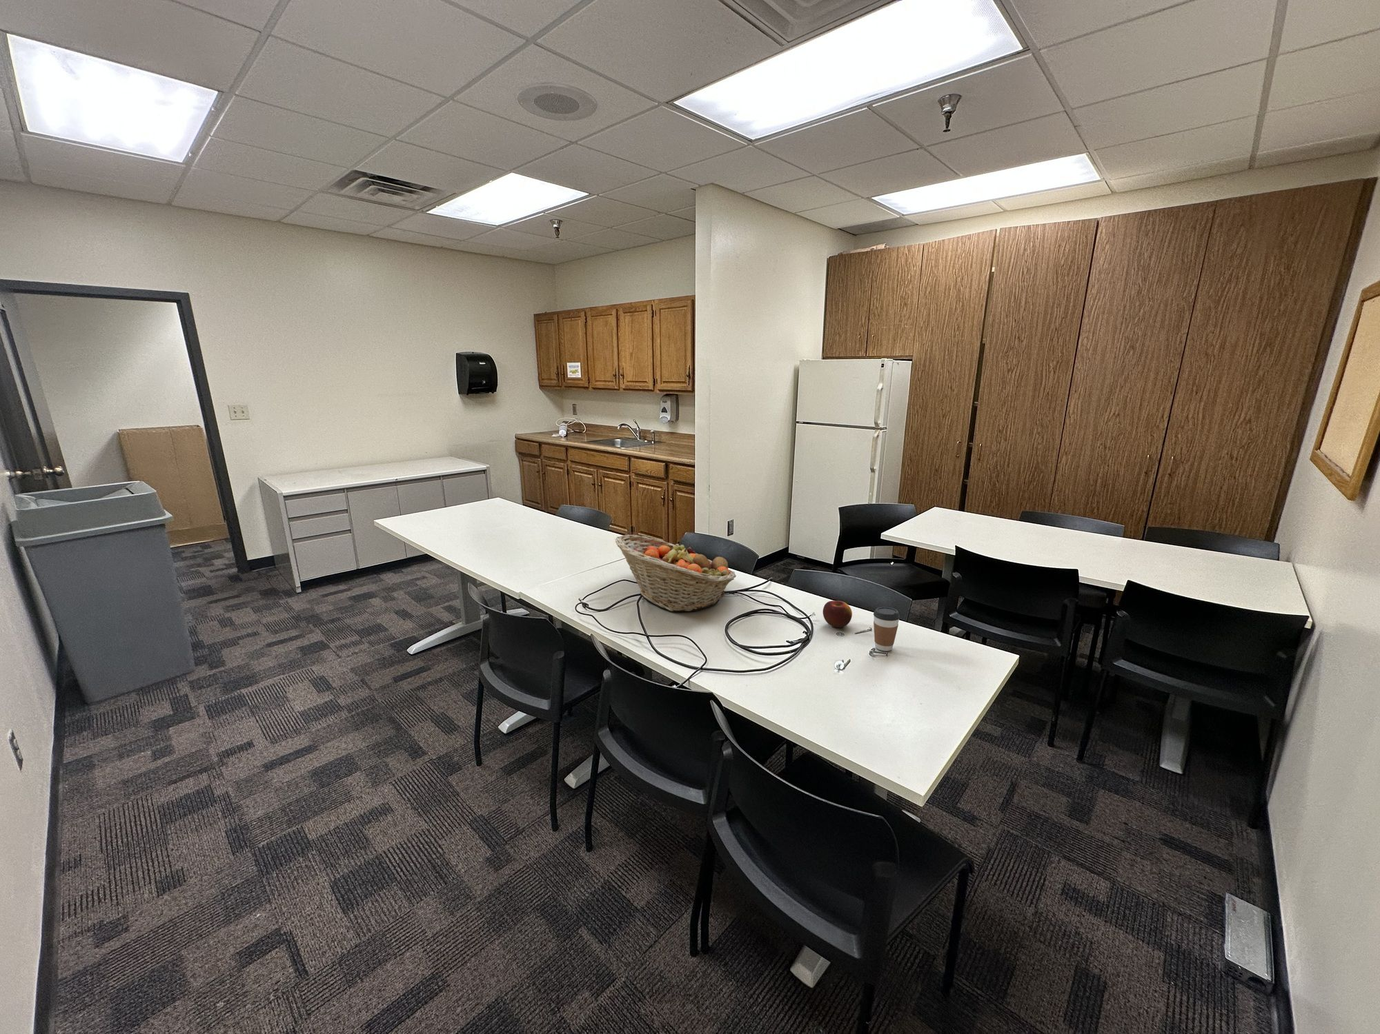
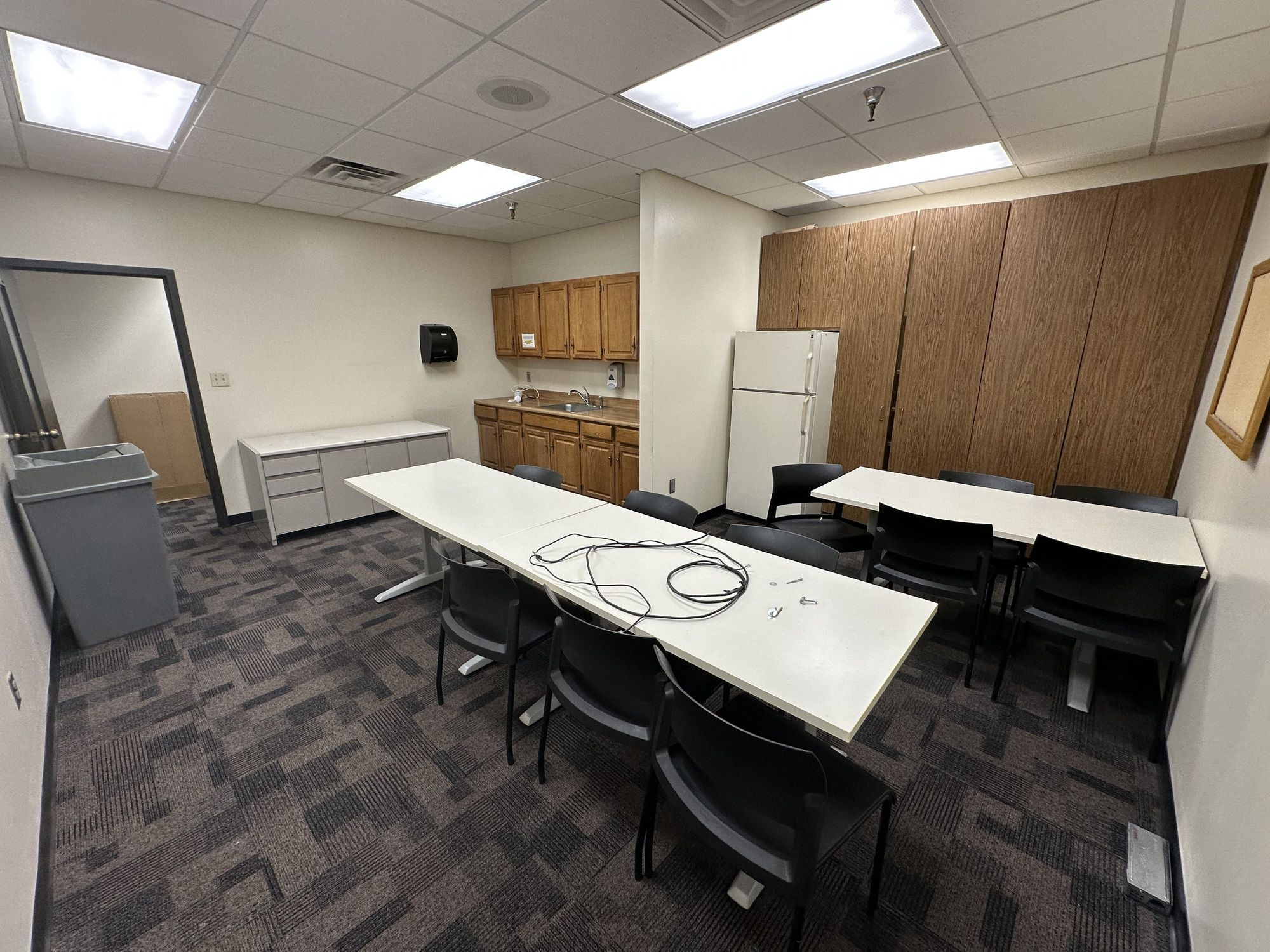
- apple [823,600,853,628]
- fruit basket [615,534,737,613]
- coffee cup [873,607,901,652]
